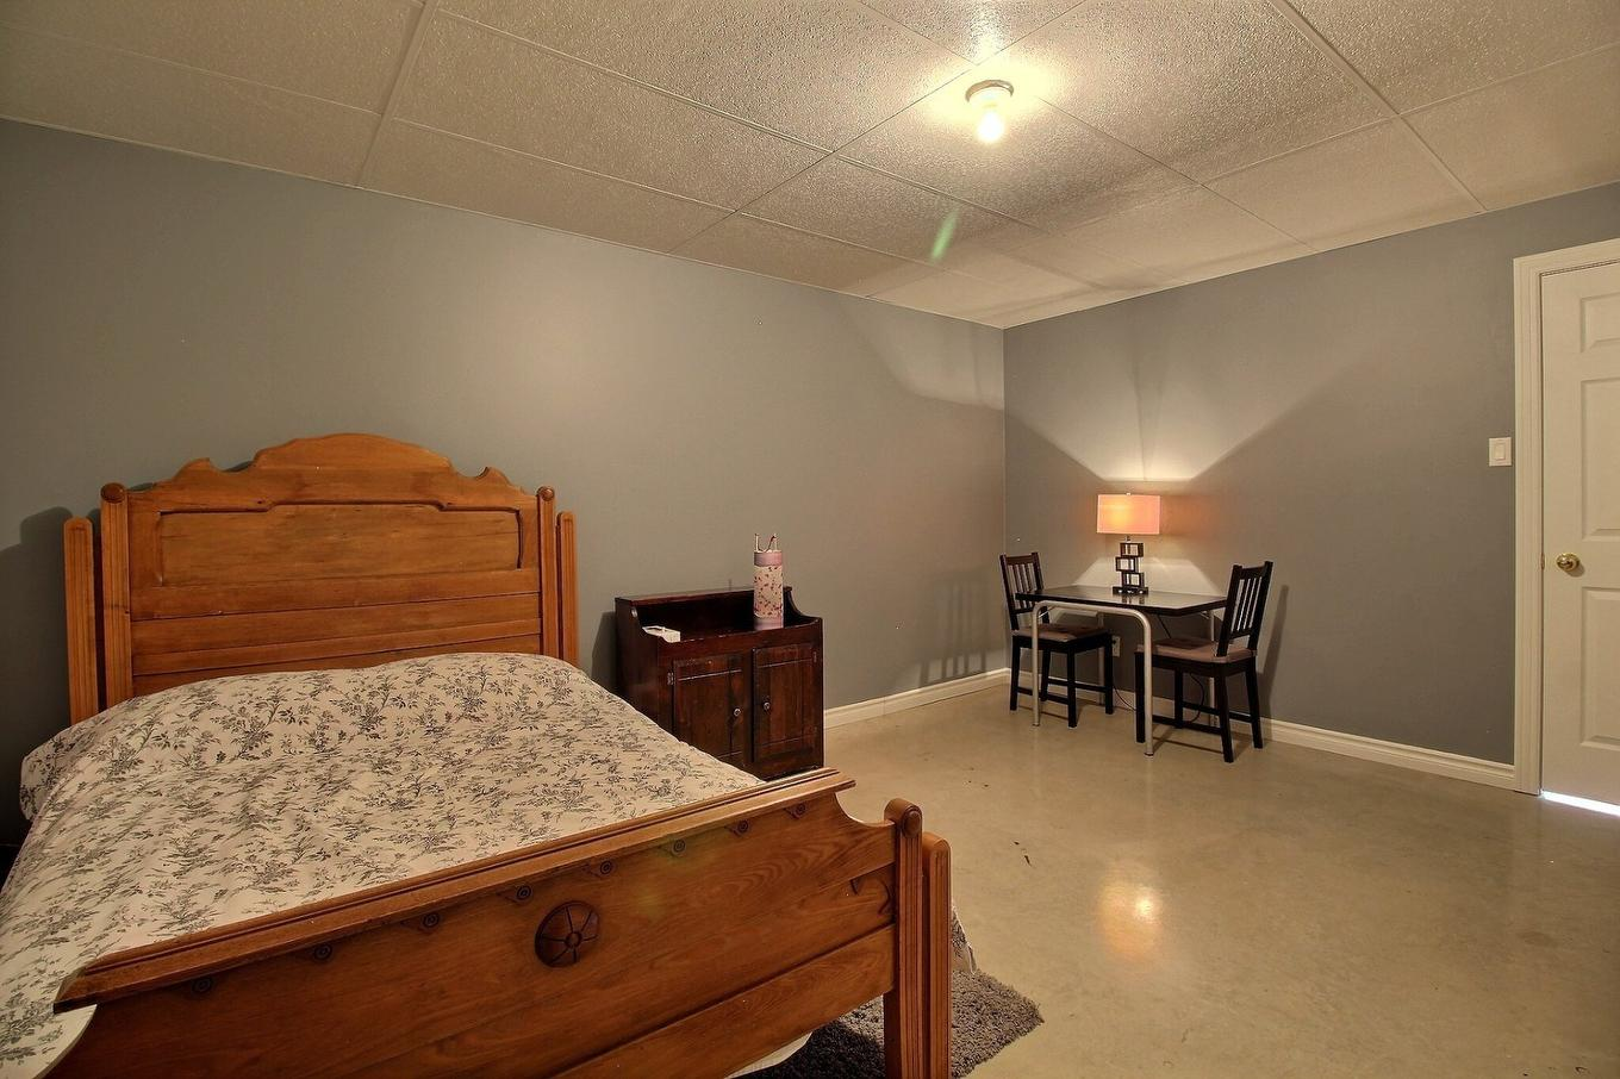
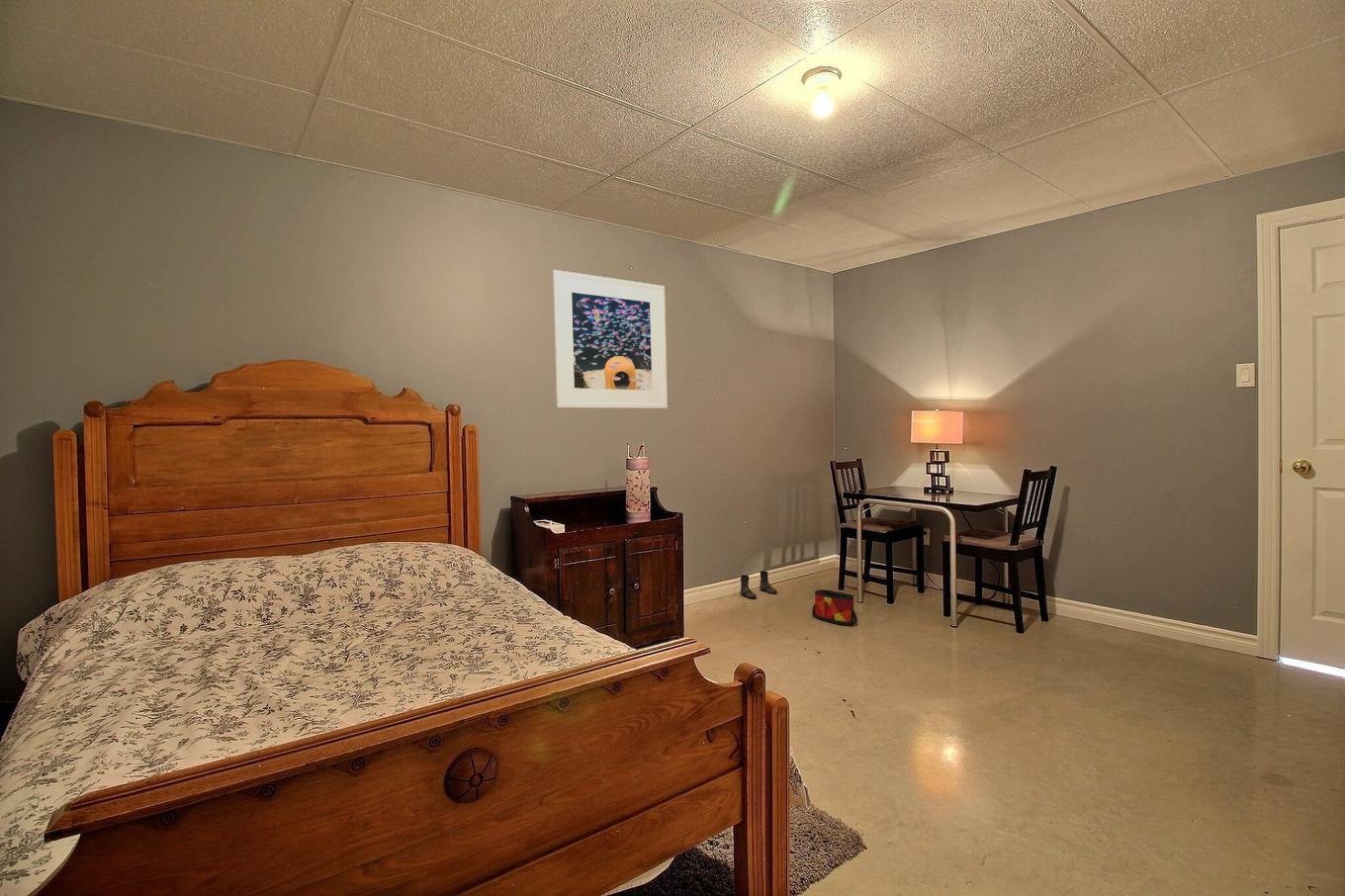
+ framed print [551,269,669,409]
+ boots [739,570,778,599]
+ bag [811,588,858,627]
